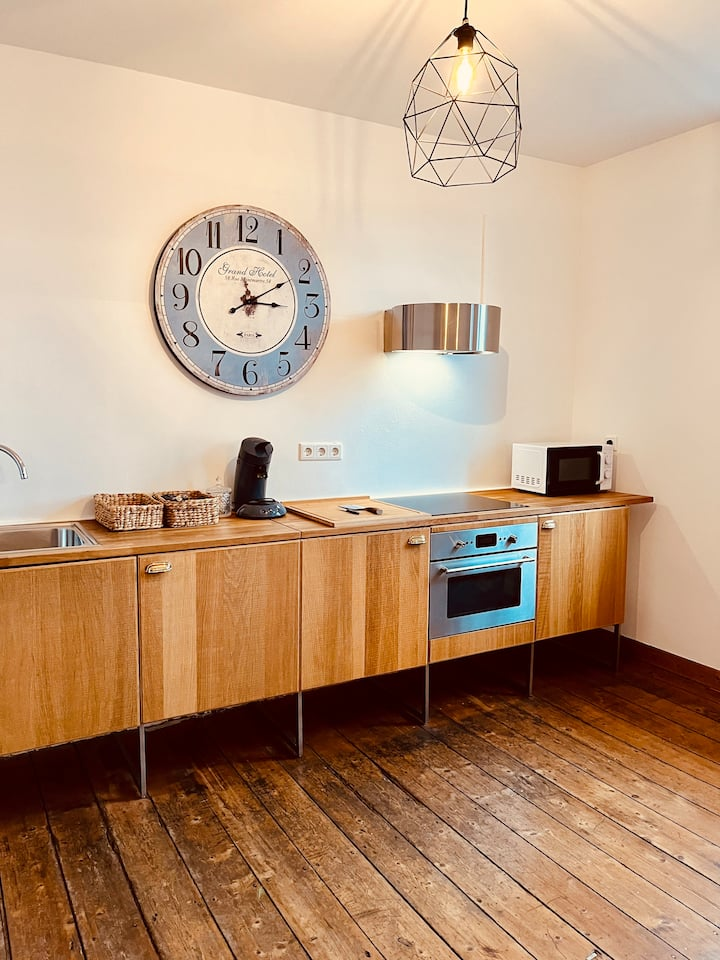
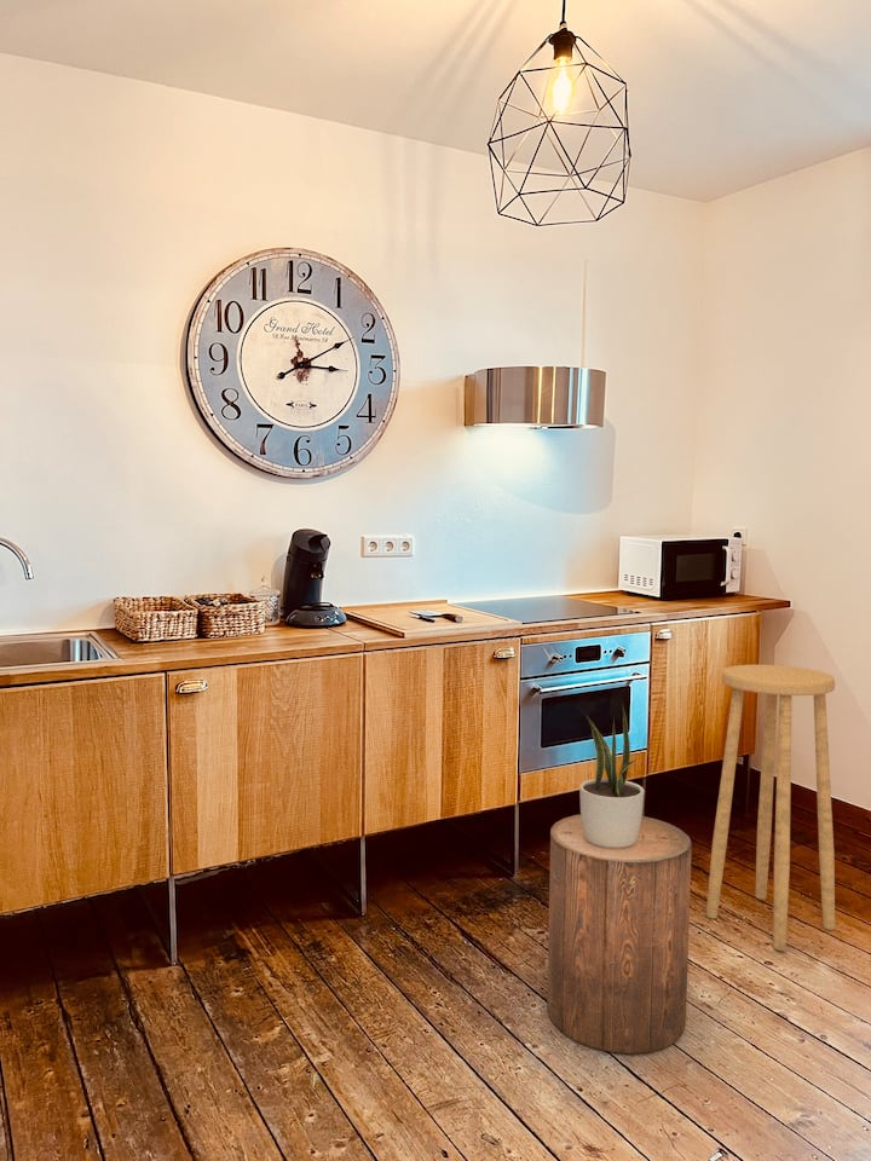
+ stool [546,814,693,1055]
+ stool [705,664,836,952]
+ potted plant [578,700,646,849]
